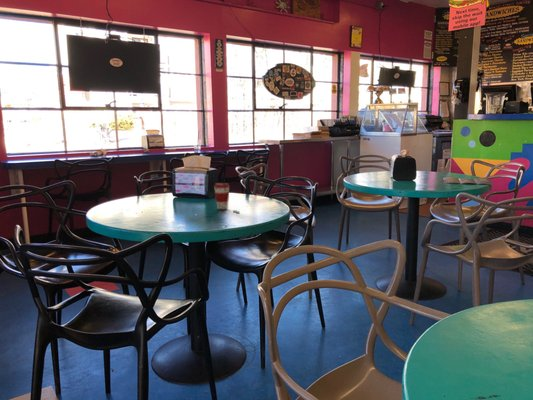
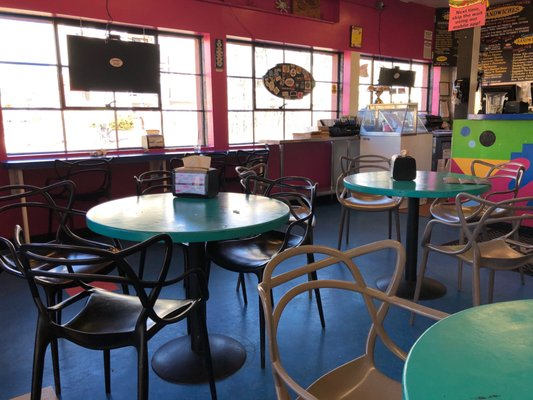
- coffee cup [213,182,231,211]
